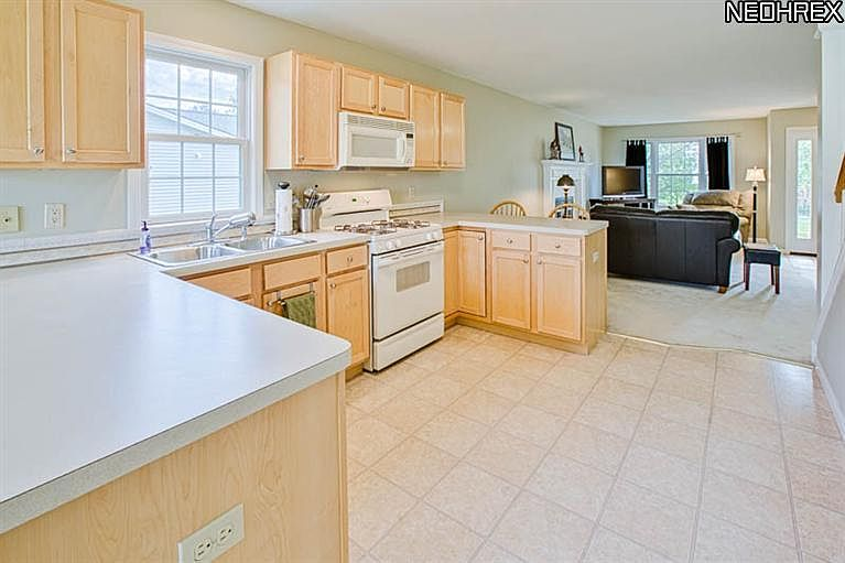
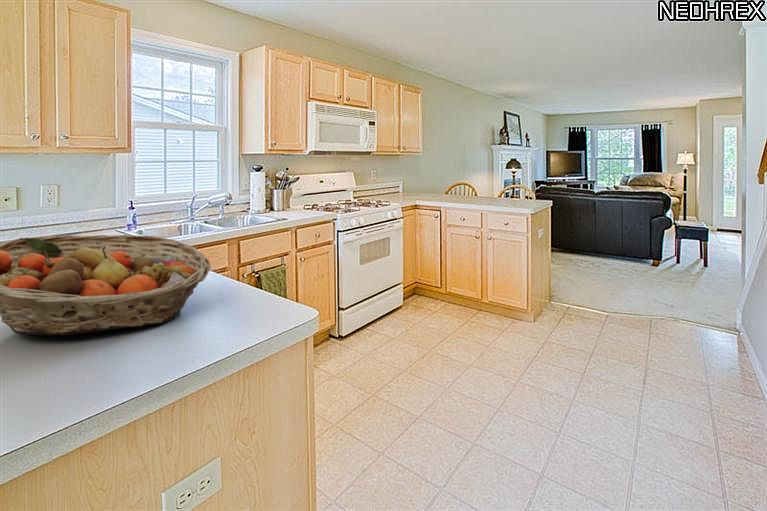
+ fruit basket [0,234,212,336]
